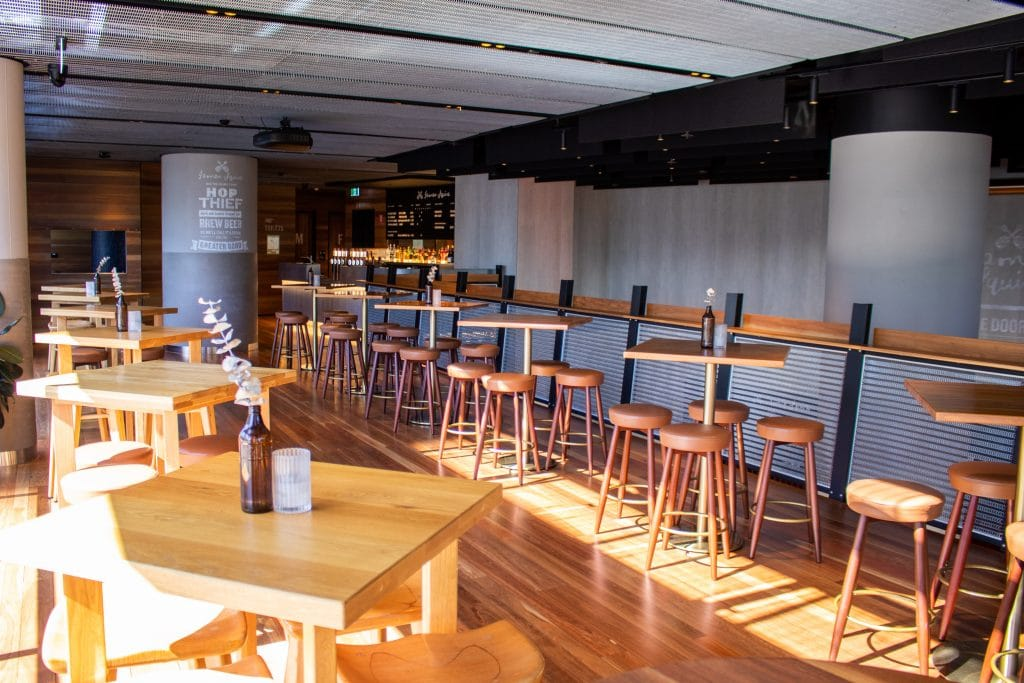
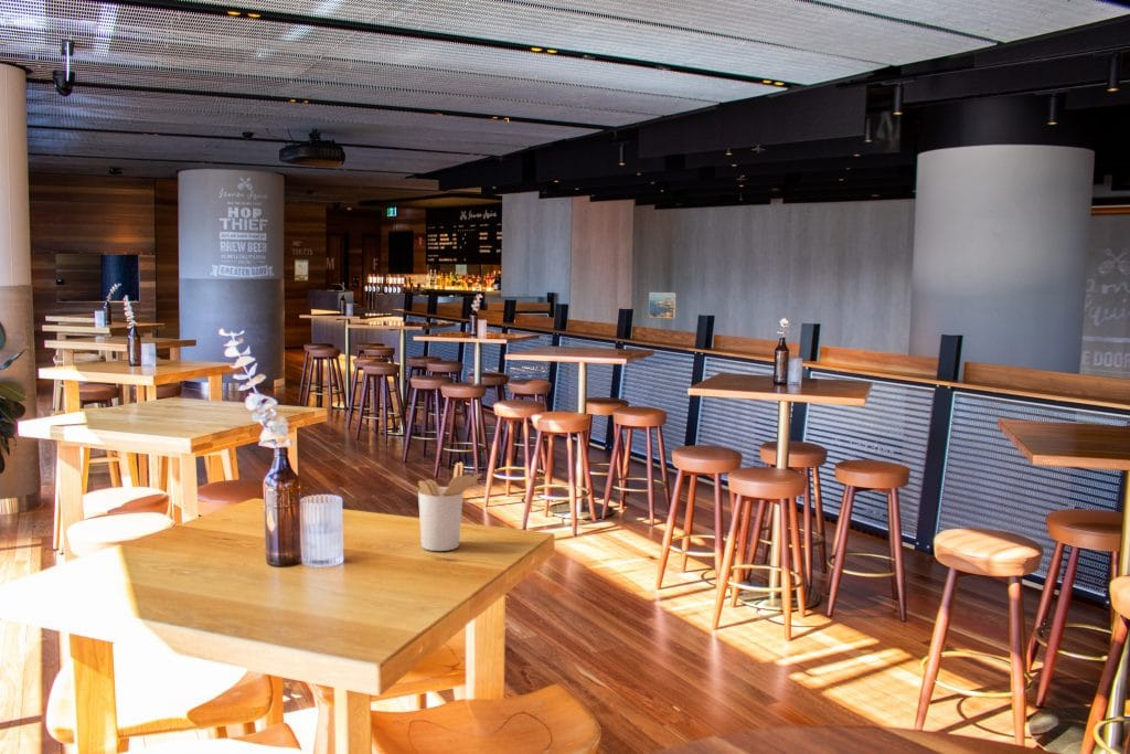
+ utensil holder [417,461,483,552]
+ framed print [648,291,678,319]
